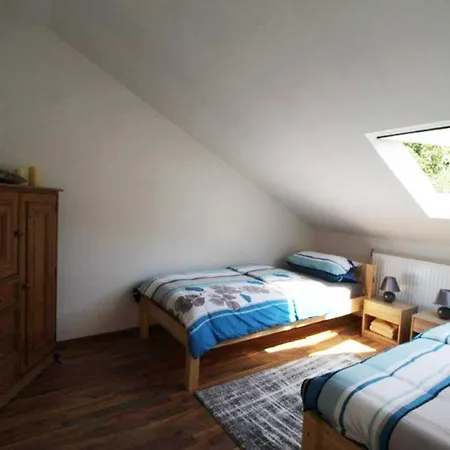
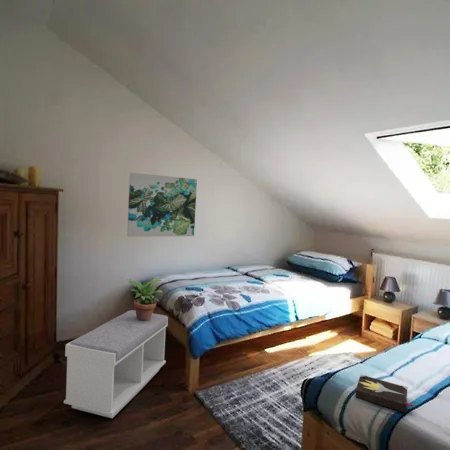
+ hardback book [354,373,415,414]
+ wall art [126,172,198,238]
+ potted plant [127,278,164,321]
+ bench [63,309,169,419]
